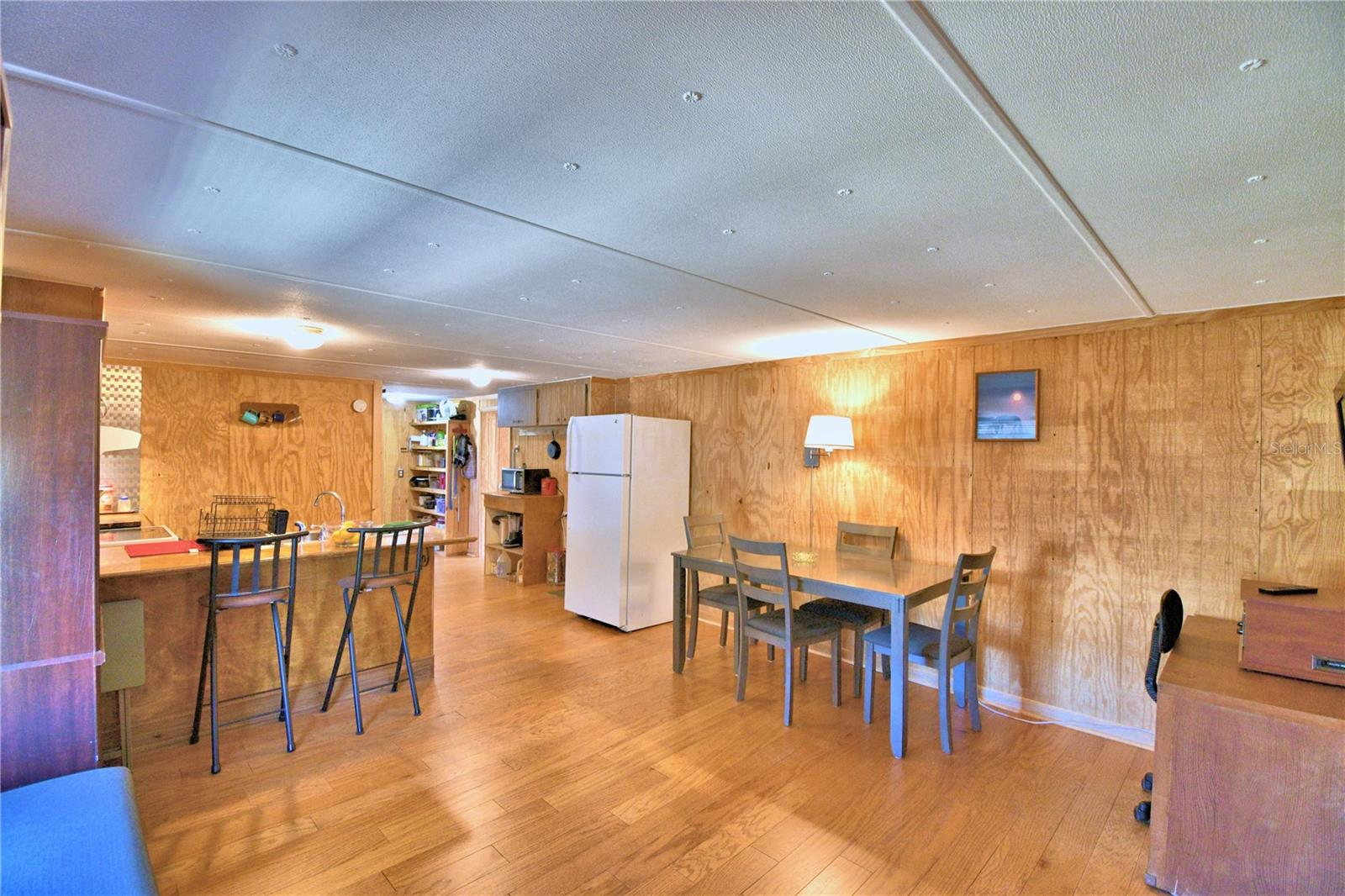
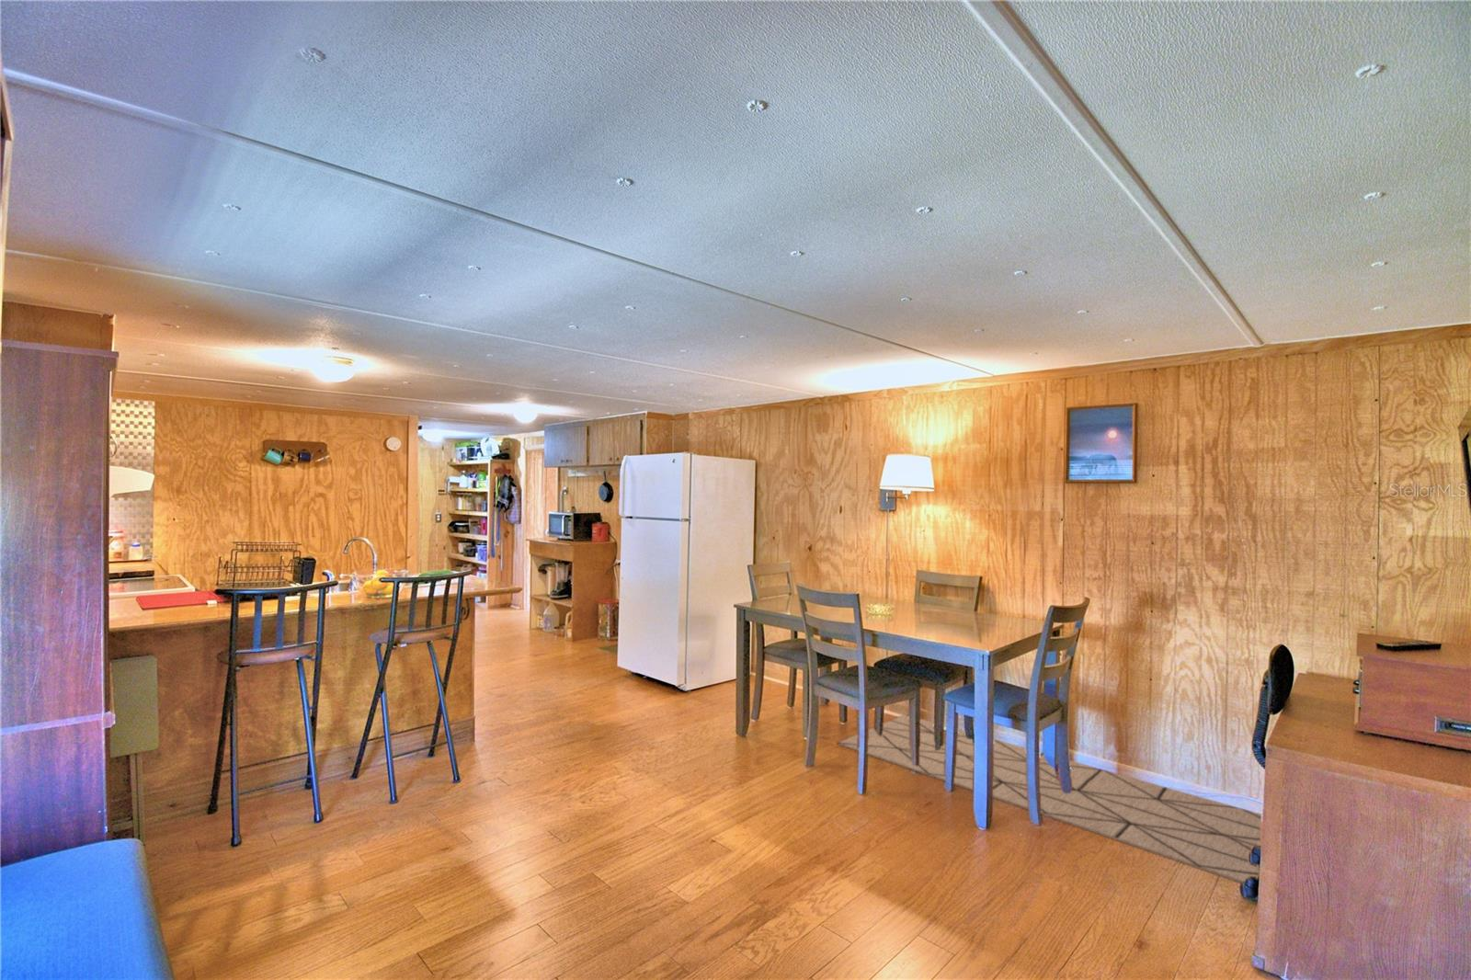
+ rug [837,713,1262,885]
